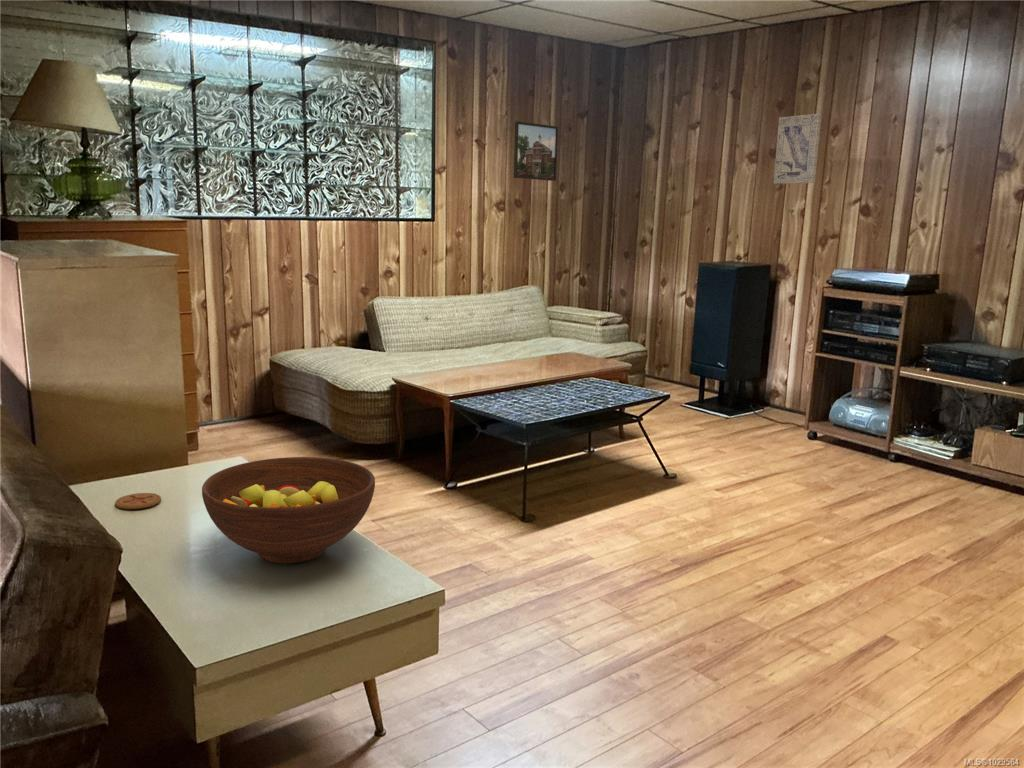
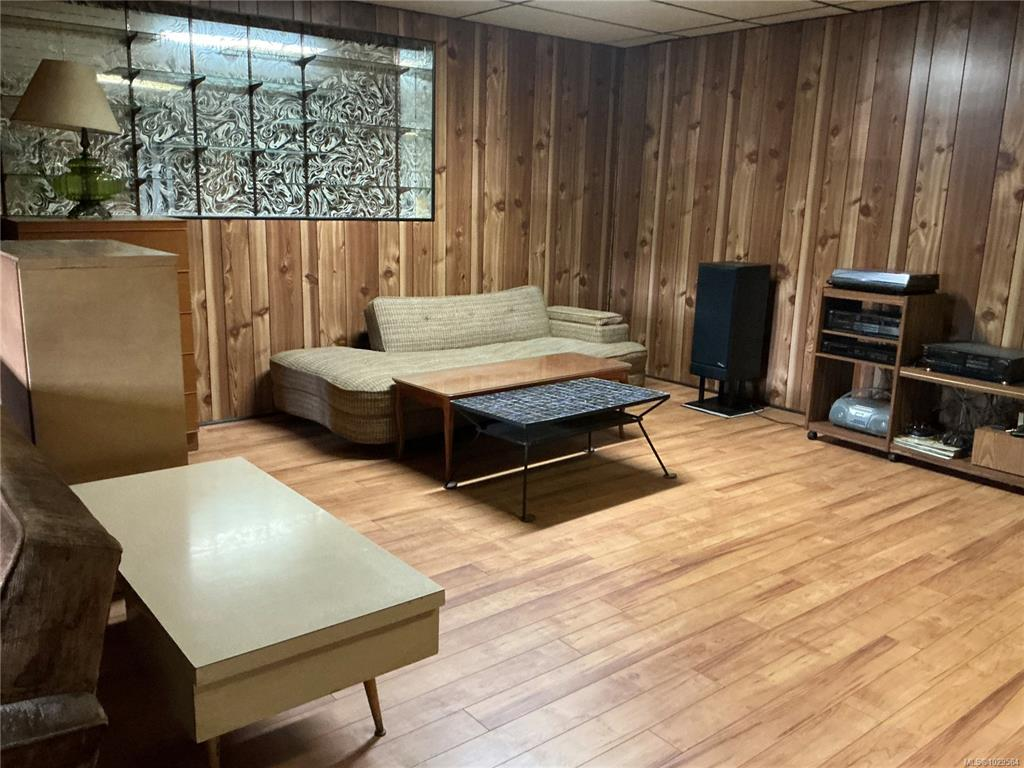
- wall art [773,113,822,185]
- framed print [513,120,559,182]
- coaster [114,492,162,510]
- fruit bowl [201,456,376,564]
